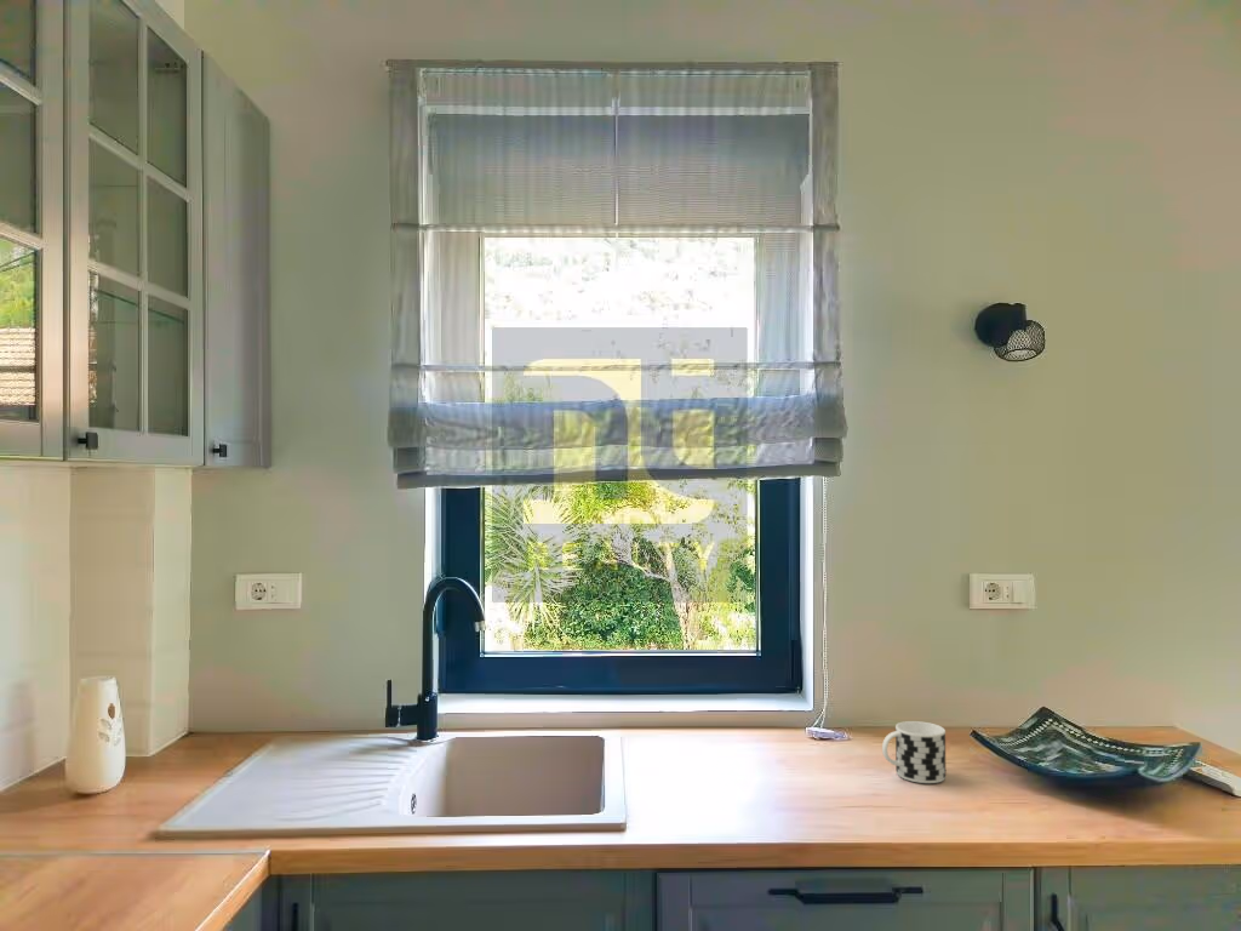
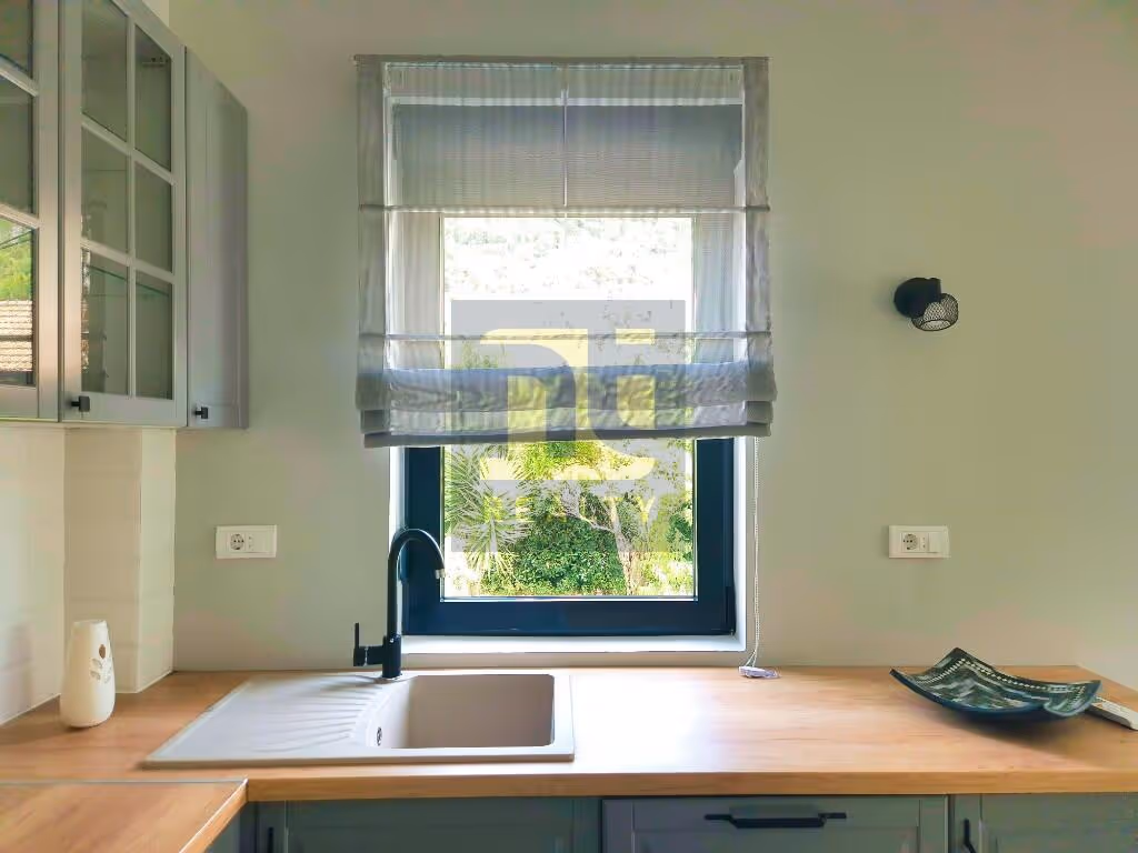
- cup [881,720,947,784]
